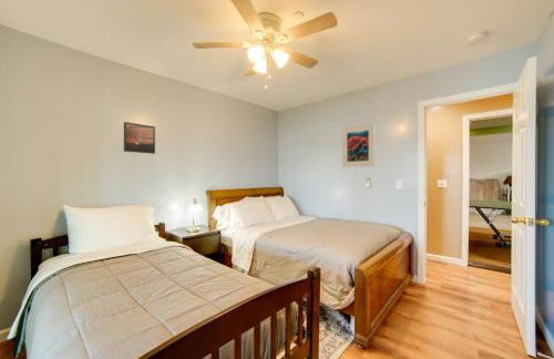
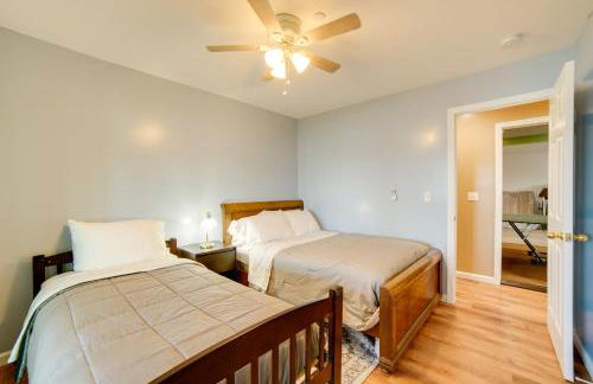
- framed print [123,121,156,155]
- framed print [341,123,376,168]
